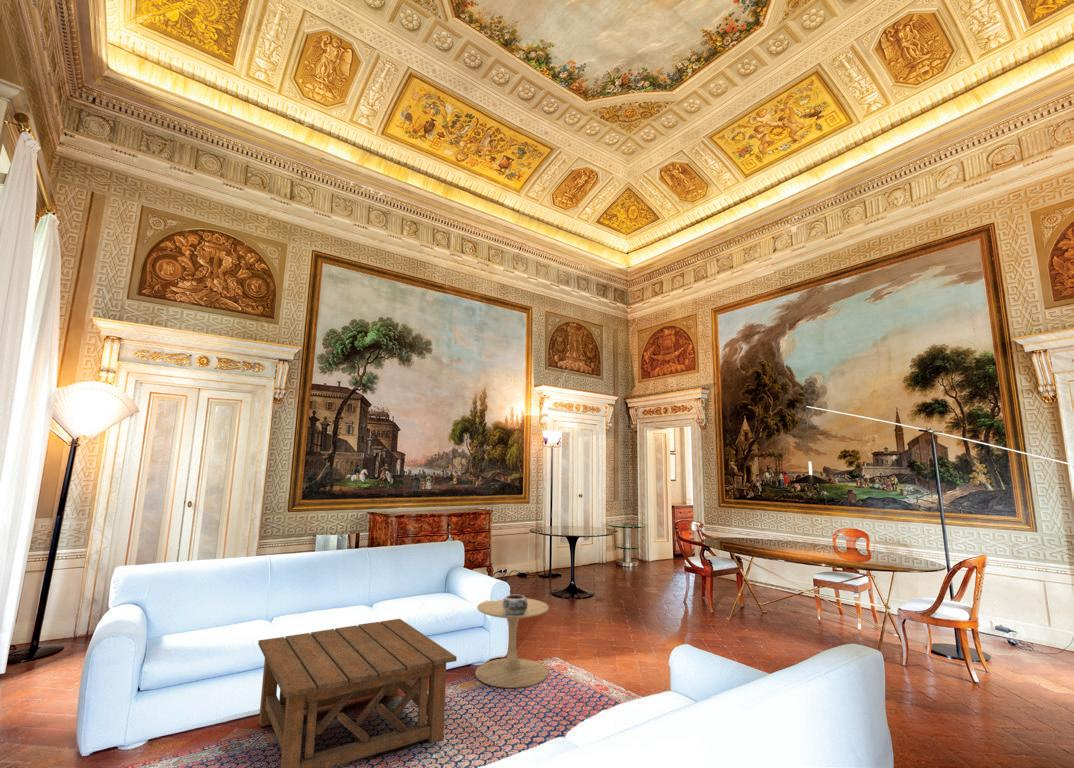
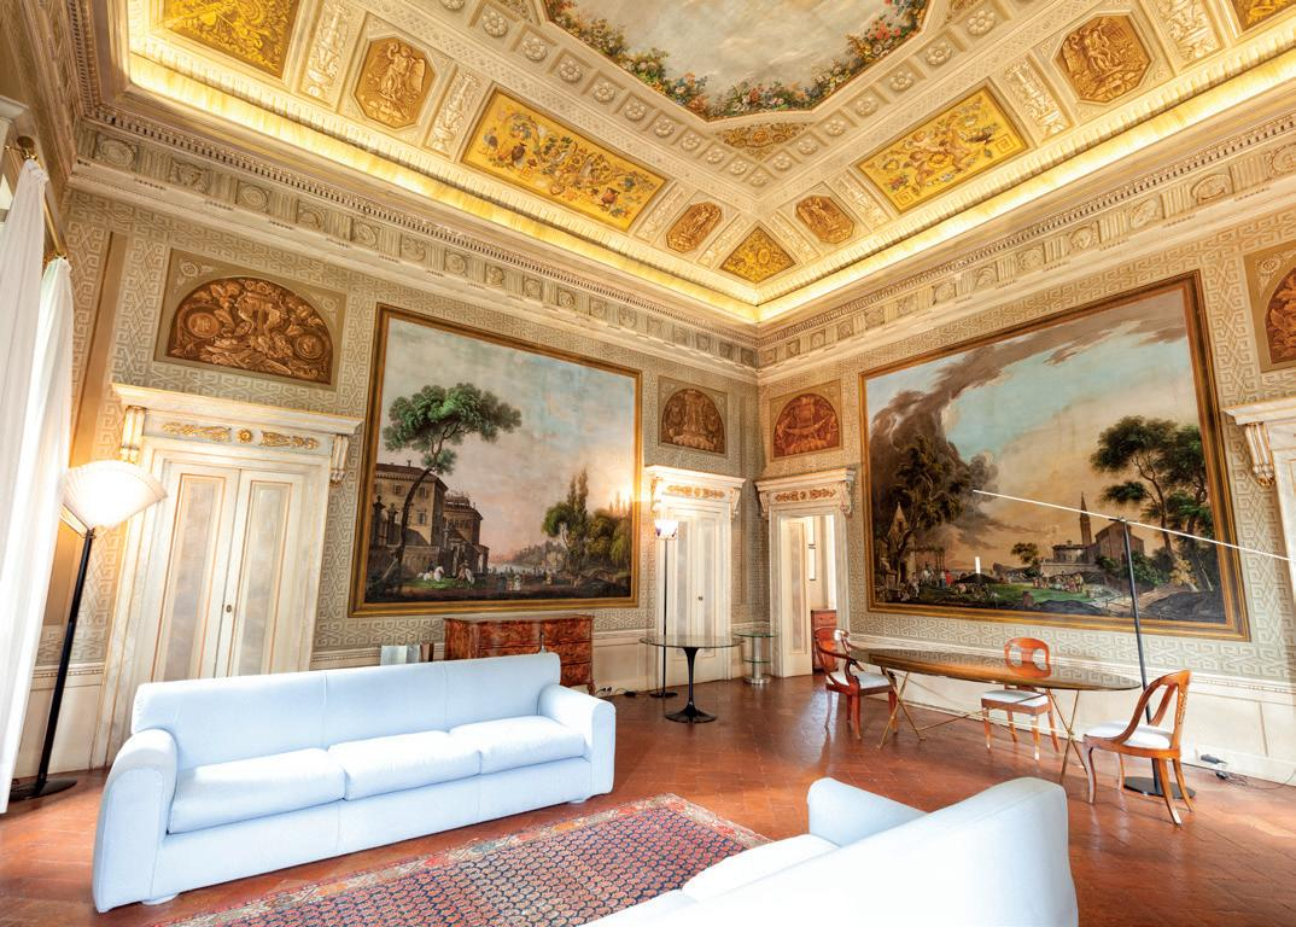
- side table [474,597,550,689]
- decorative bowl [503,594,528,615]
- coffee table [257,618,458,768]
